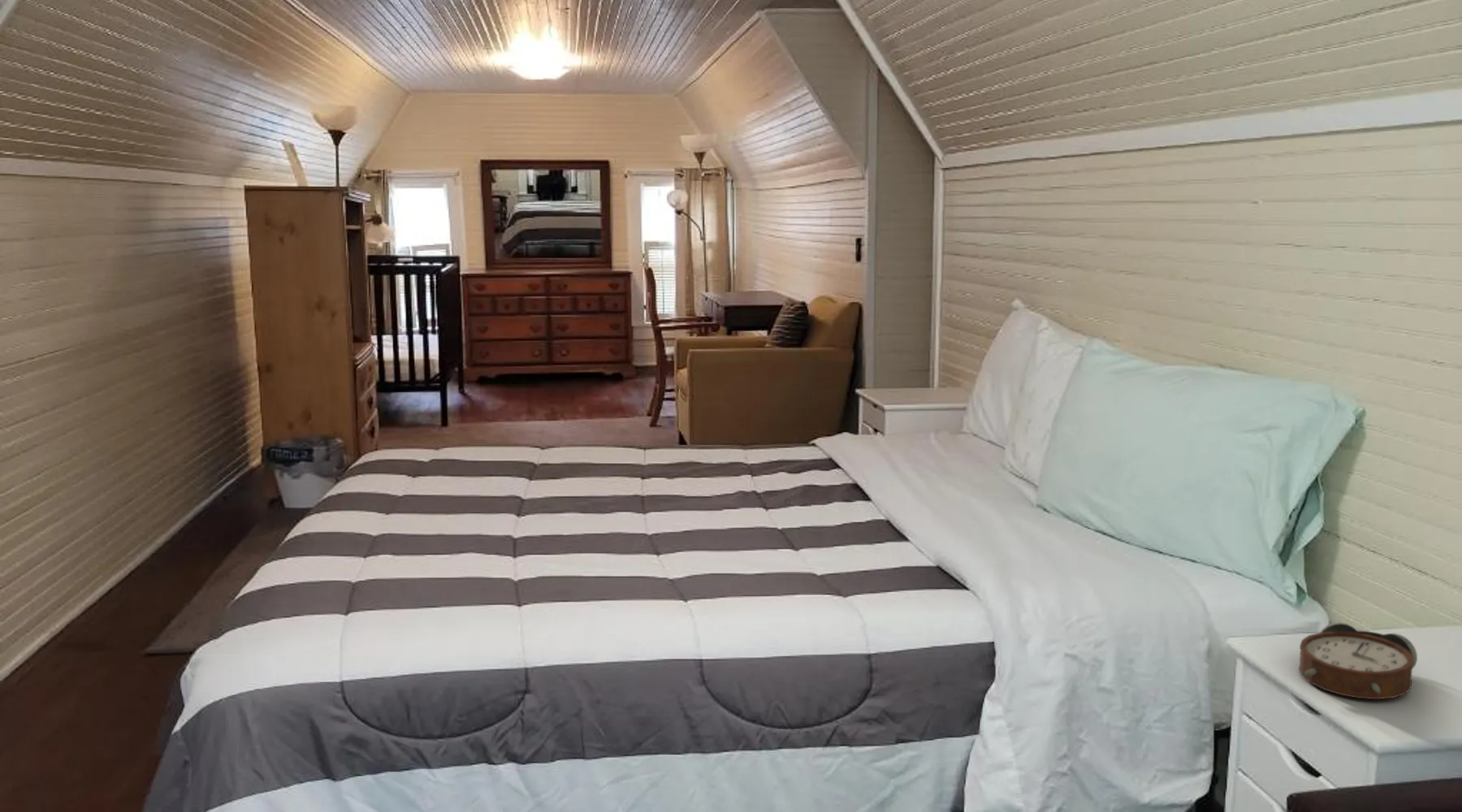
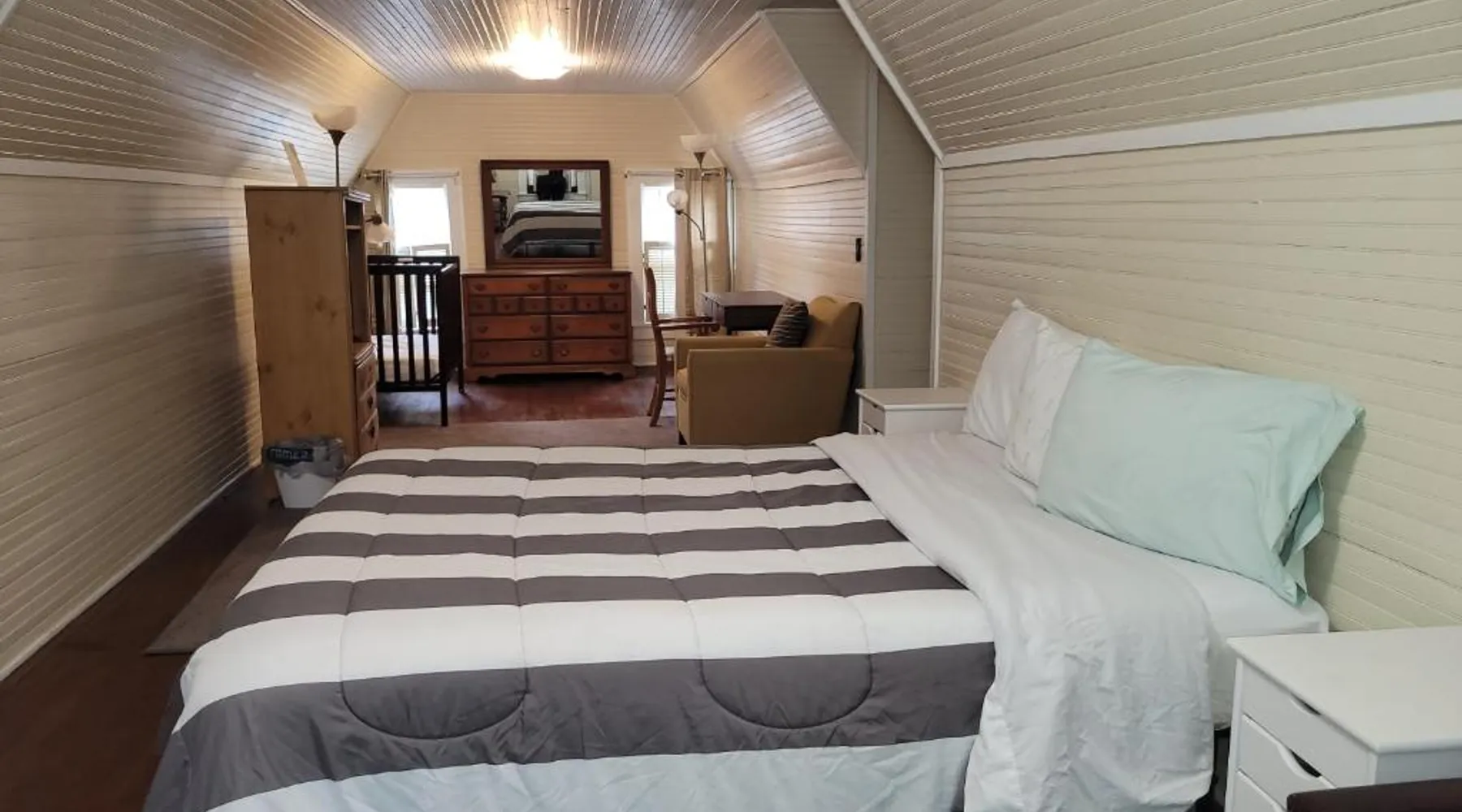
- alarm clock [1298,622,1418,700]
